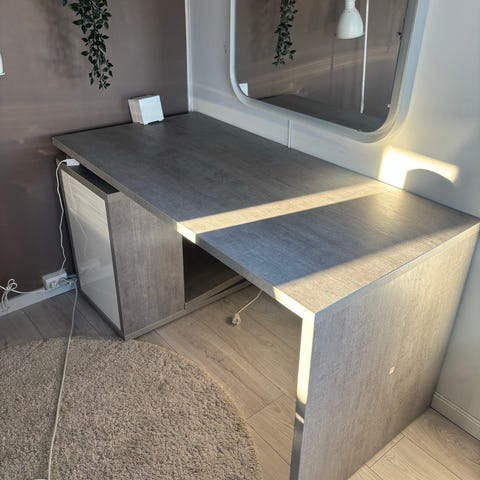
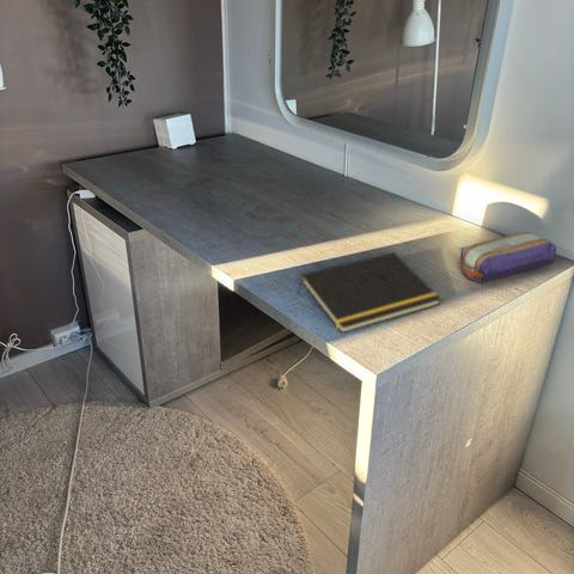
+ pencil case [459,231,557,285]
+ notepad [297,251,442,334]
